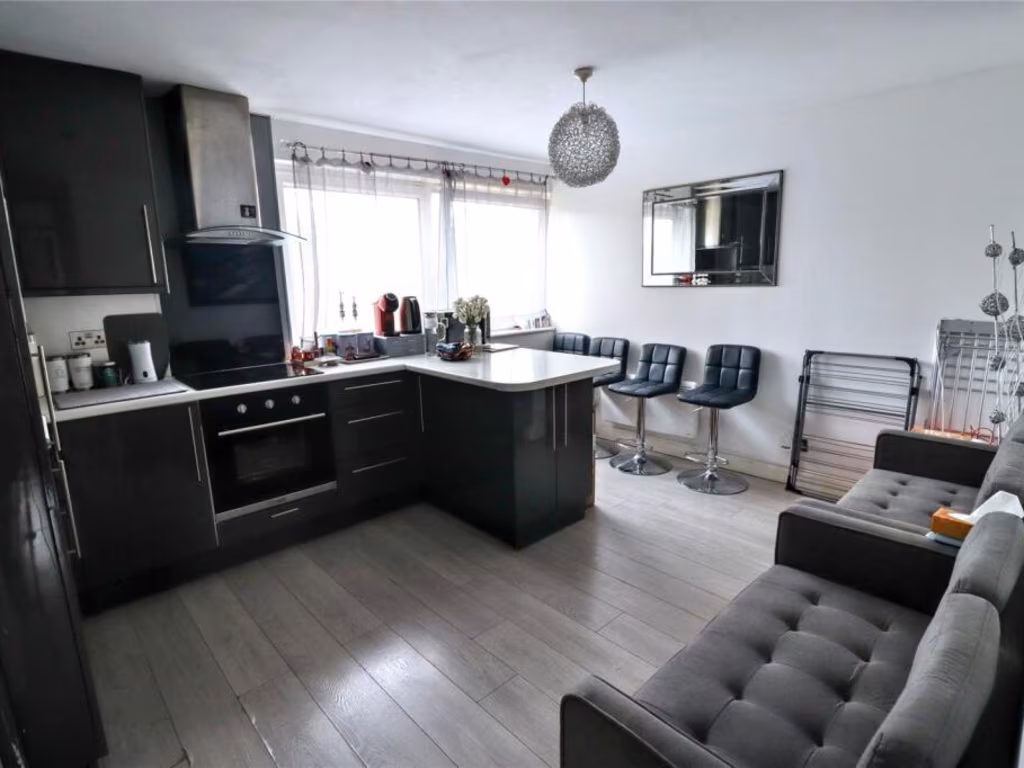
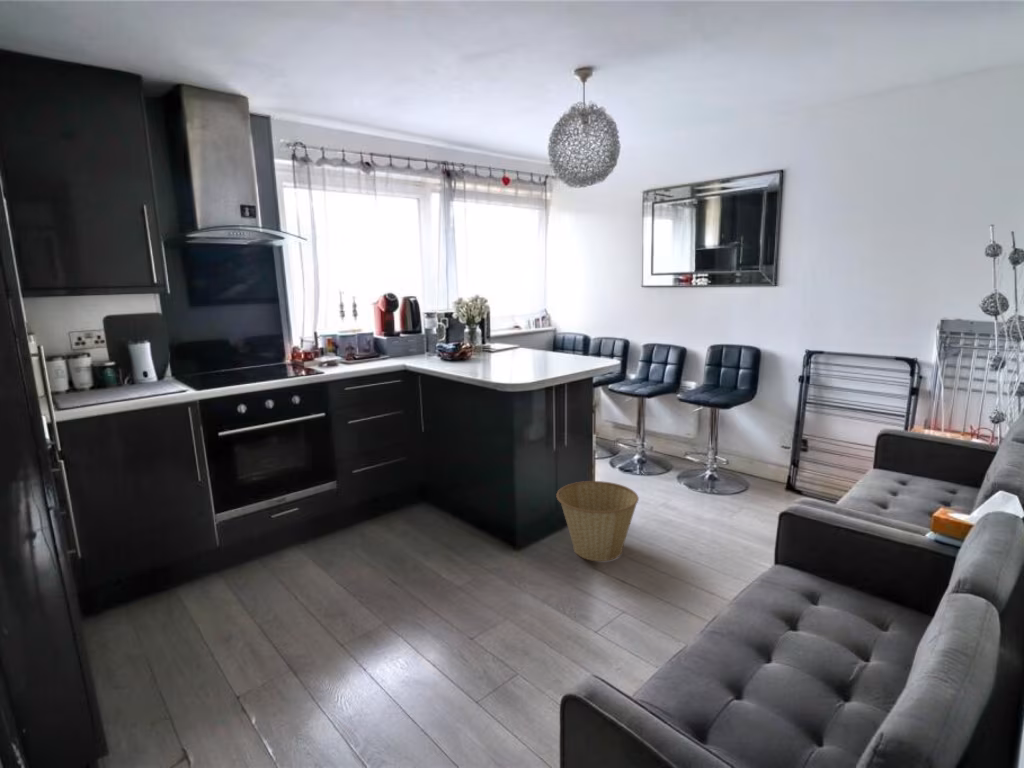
+ basket [555,480,640,562]
